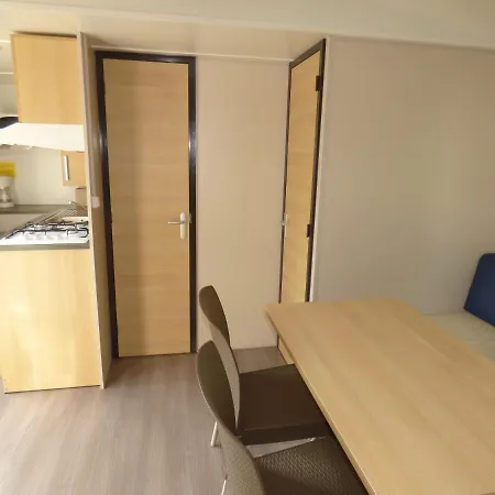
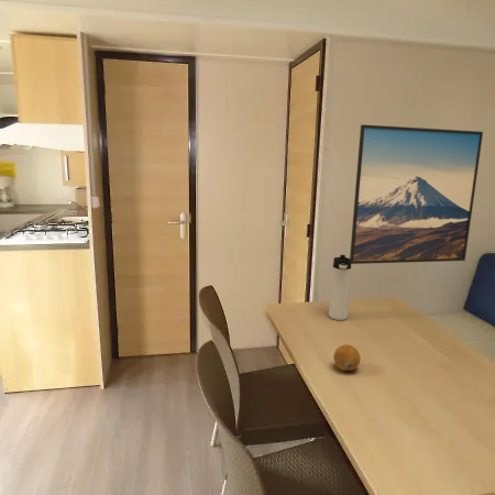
+ thermos bottle [328,254,352,321]
+ fruit [333,343,362,372]
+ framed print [349,123,484,265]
